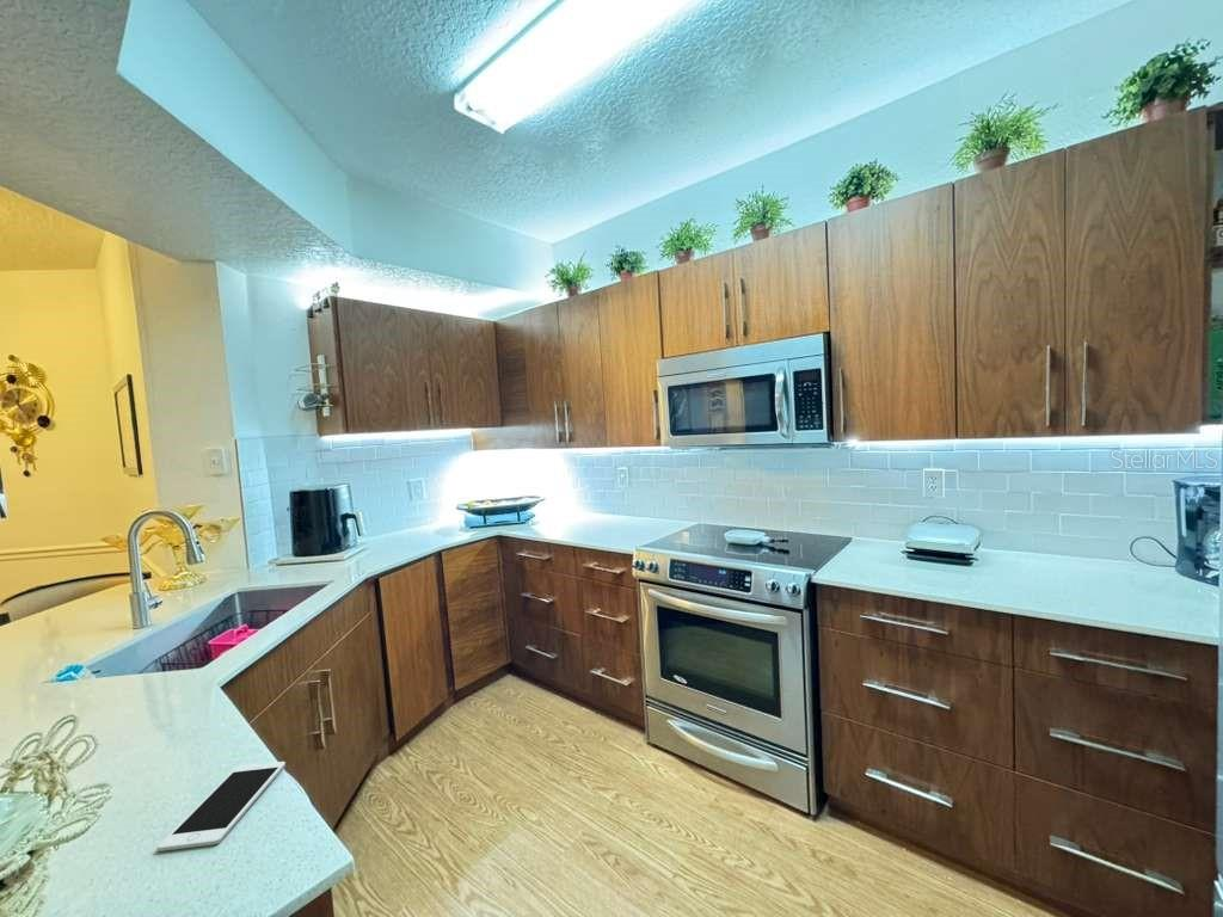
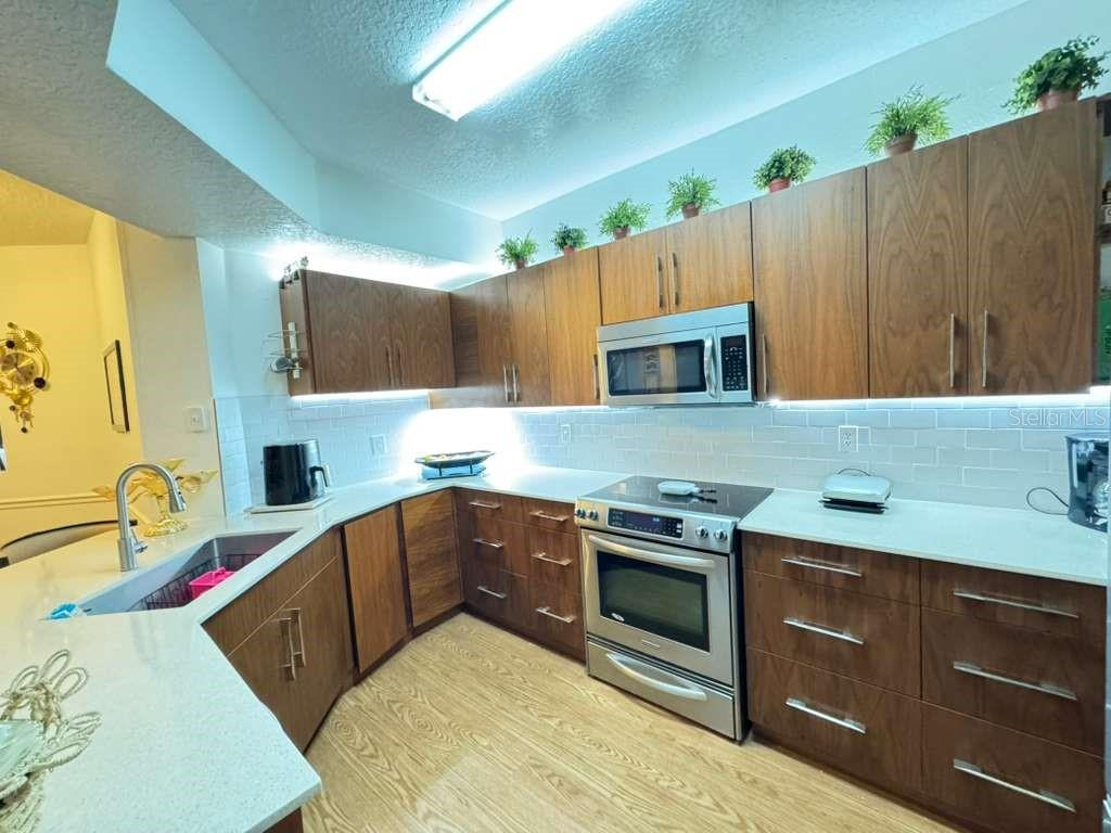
- cell phone [156,761,287,853]
